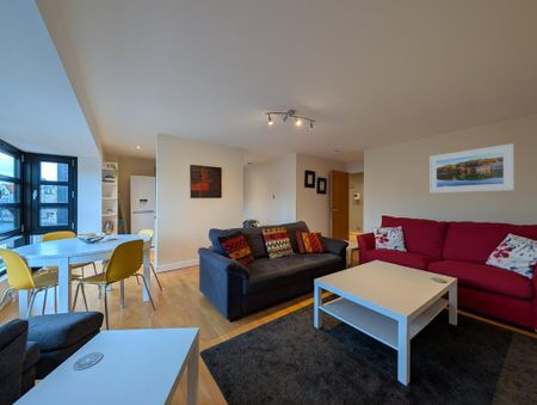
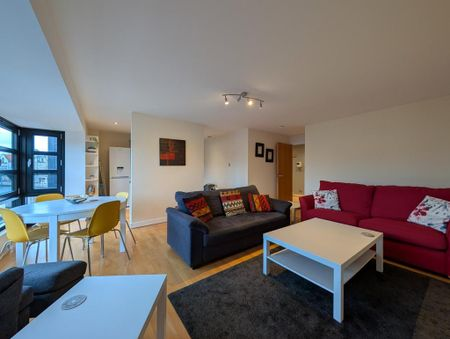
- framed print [428,142,516,195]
